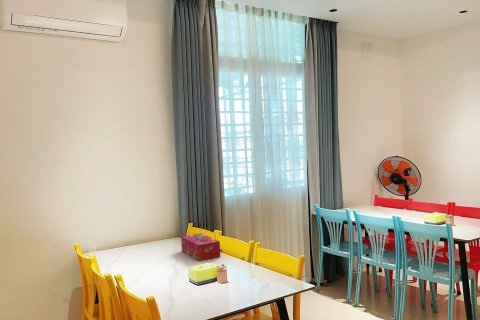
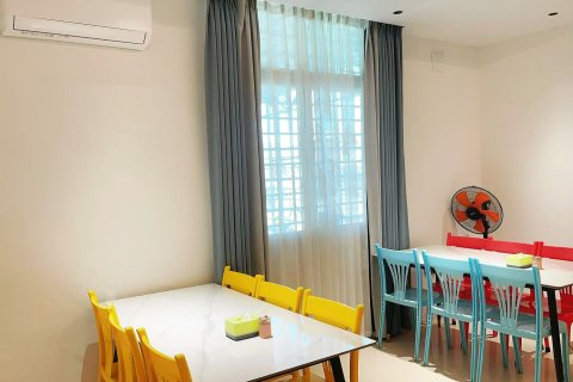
- tissue box [180,232,221,262]
